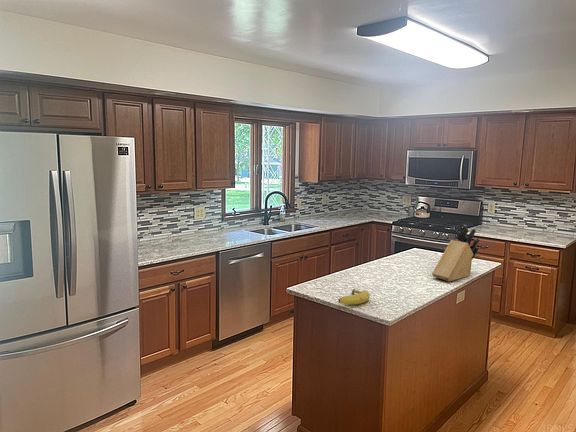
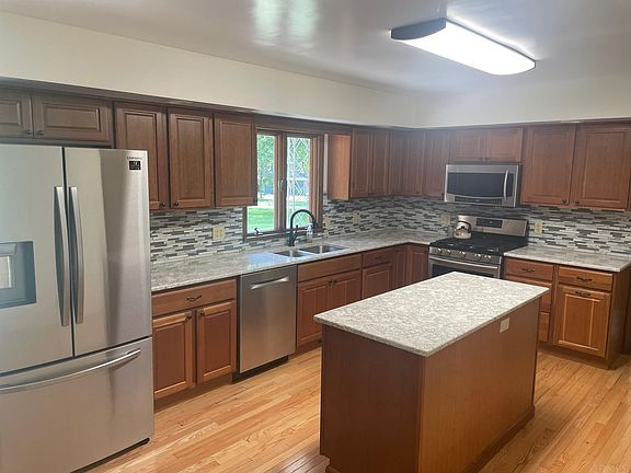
- fruit [337,288,371,306]
- knife block [431,224,481,282]
